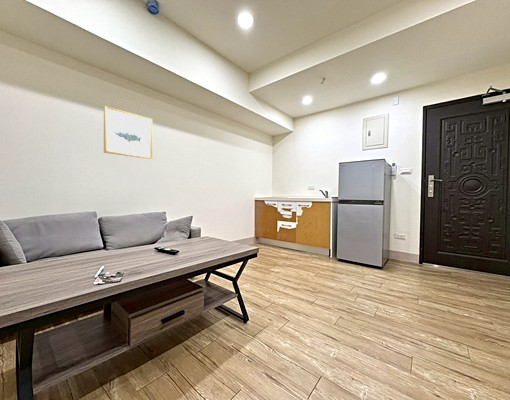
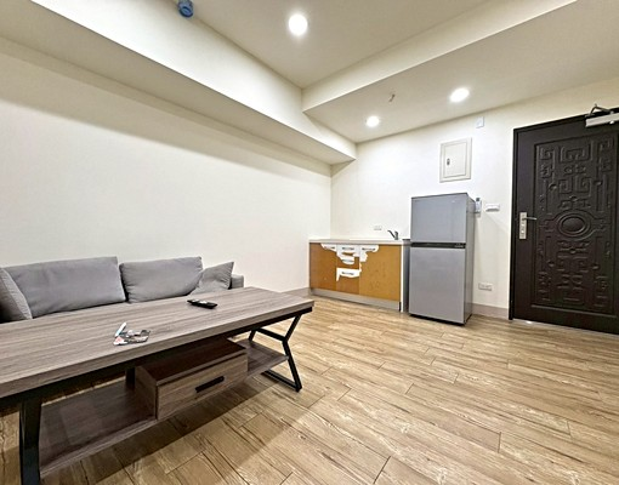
- wall art [103,105,153,160]
